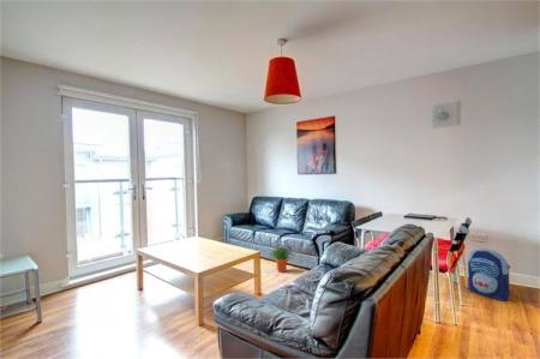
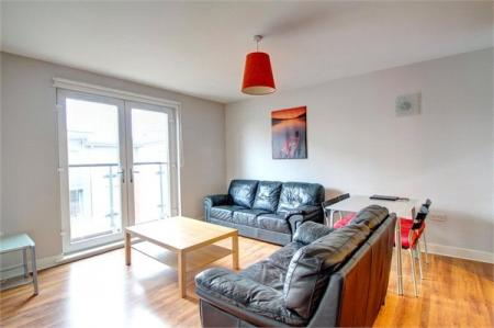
- potted plant [269,245,294,274]
- backpack [467,247,511,301]
